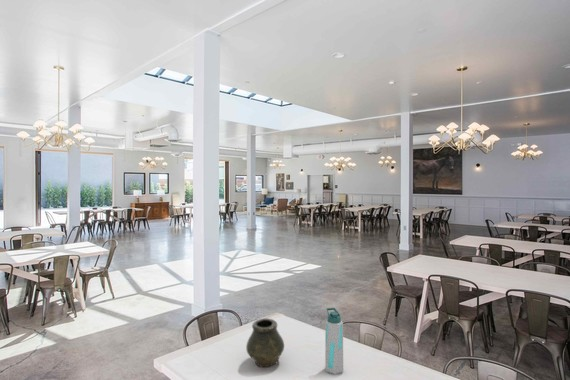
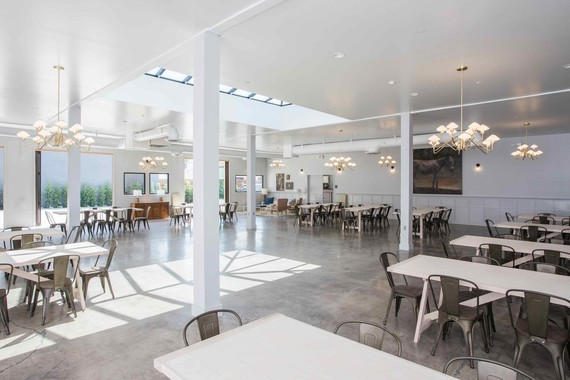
- water bottle [324,307,344,375]
- vase [245,317,285,368]
